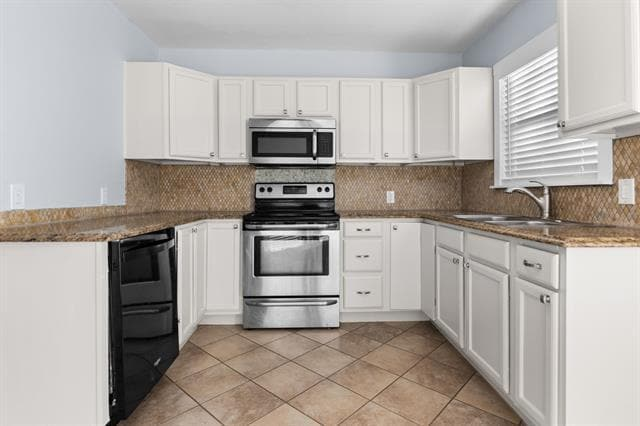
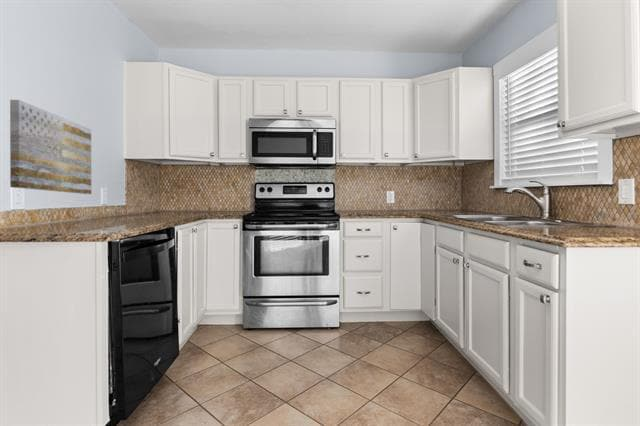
+ wall art [9,99,92,195]
